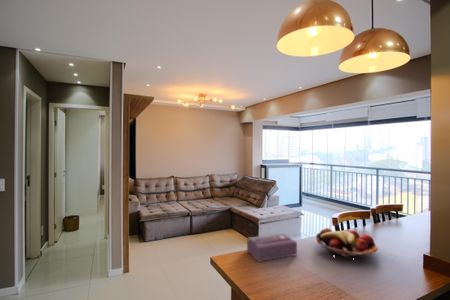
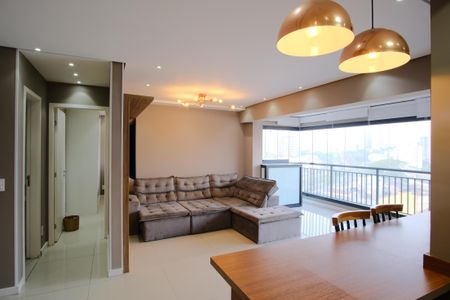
- tissue box [246,232,298,263]
- fruit basket [315,227,379,260]
